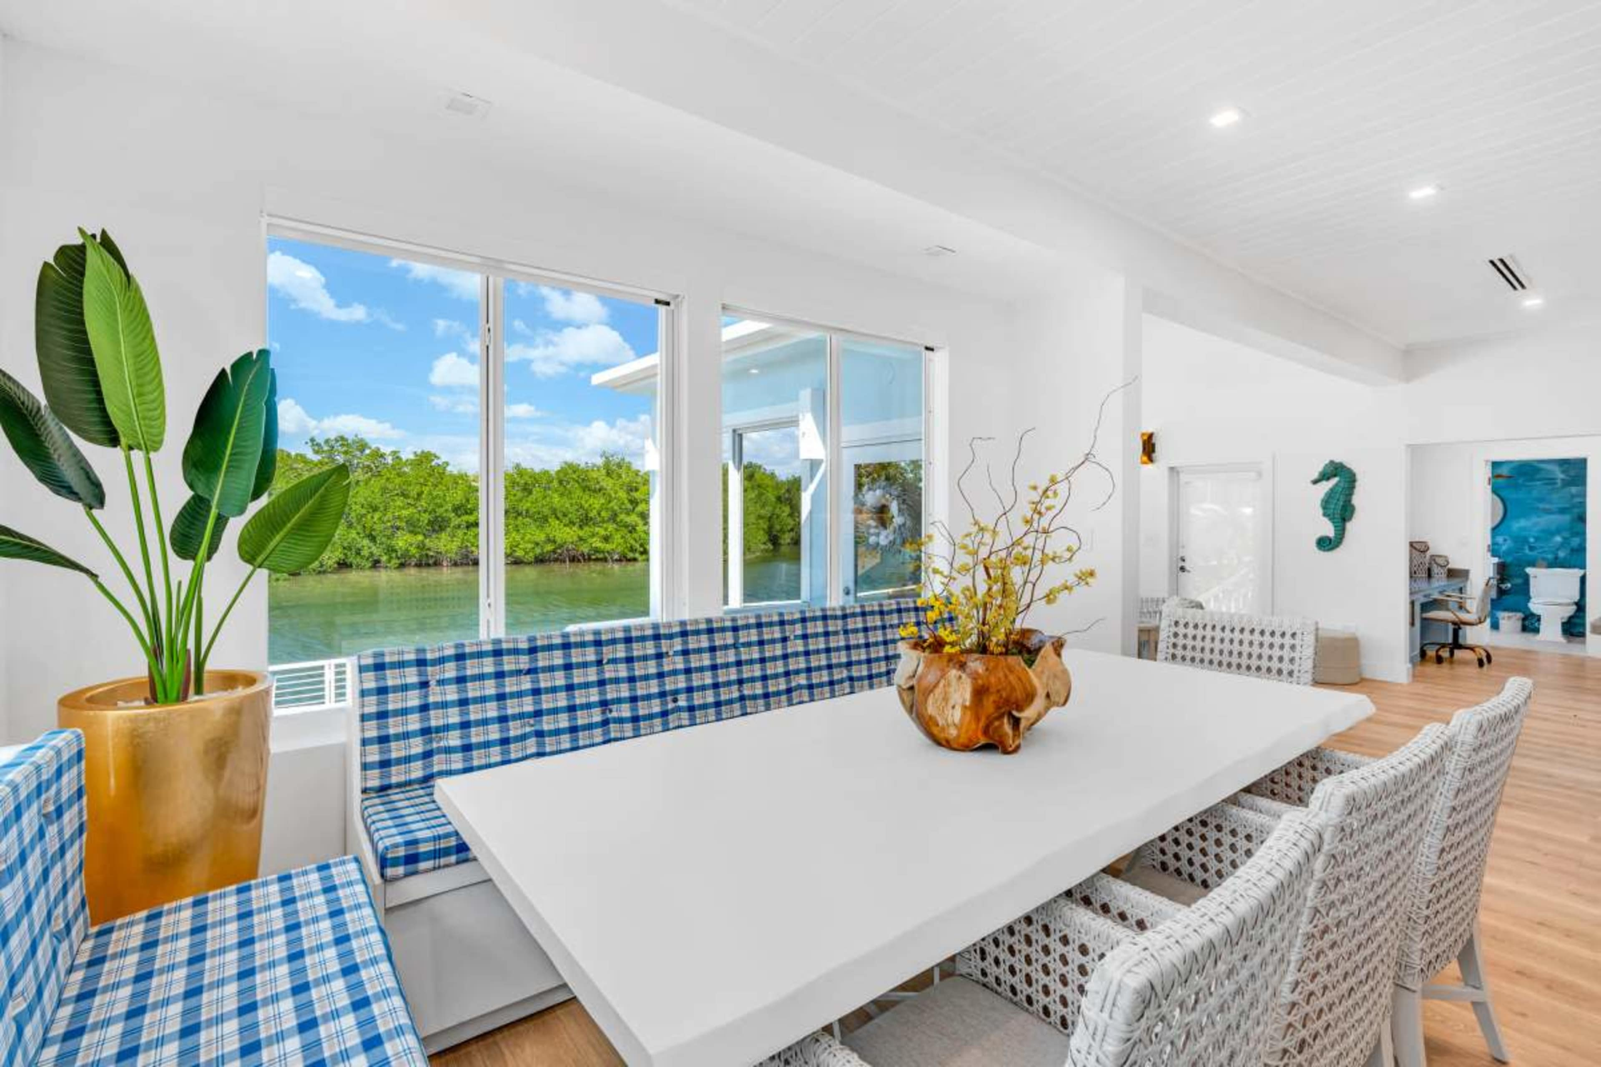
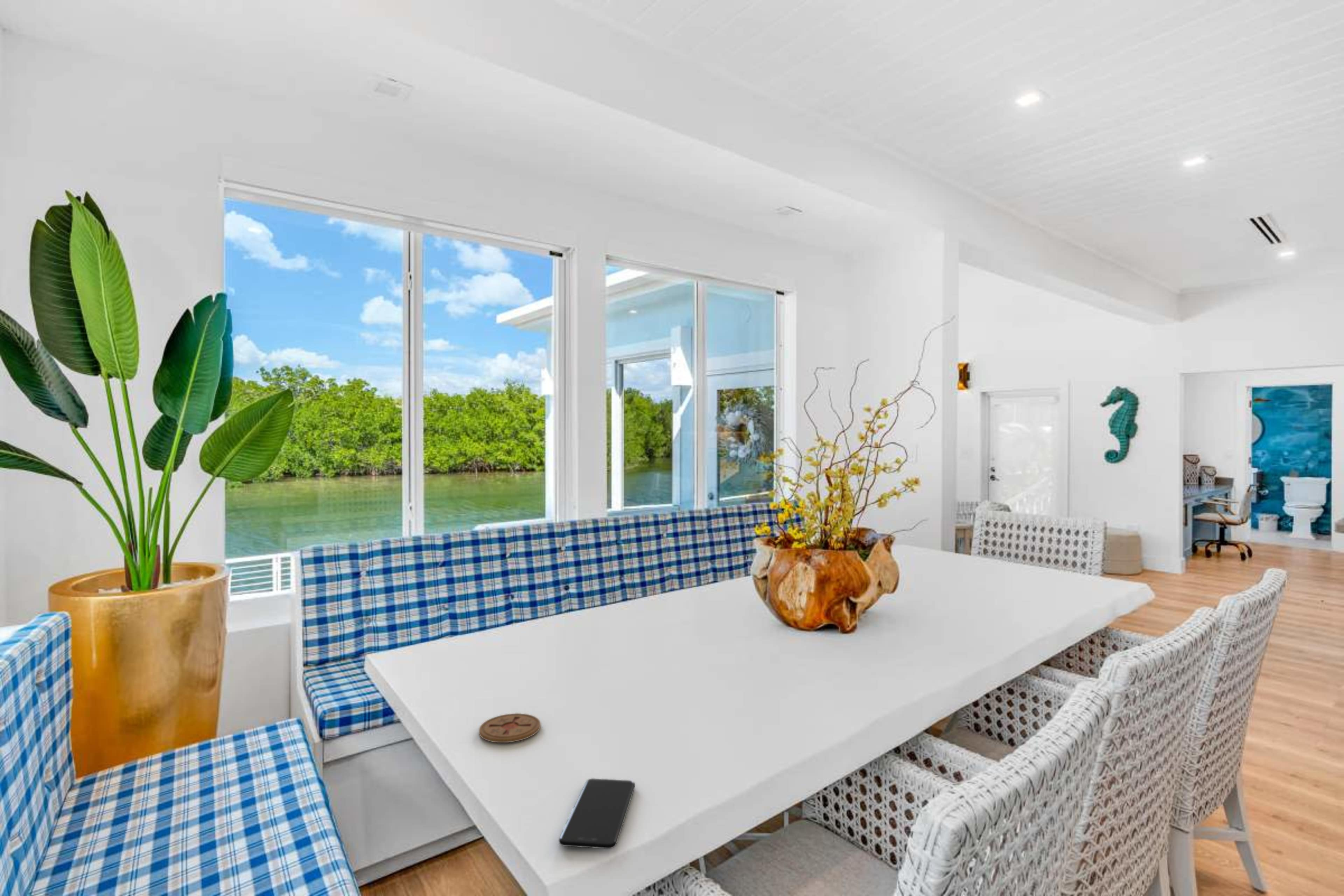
+ coaster [478,713,541,743]
+ smartphone [558,778,636,849]
